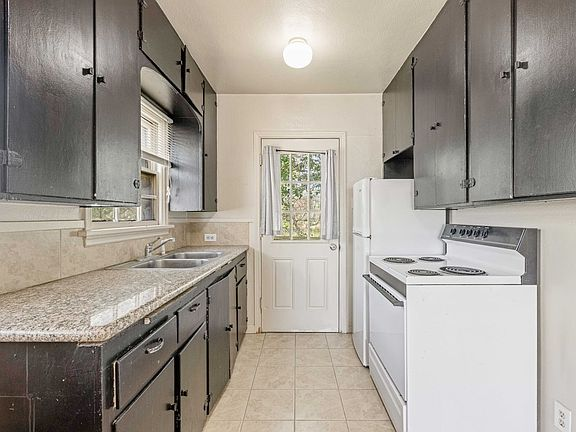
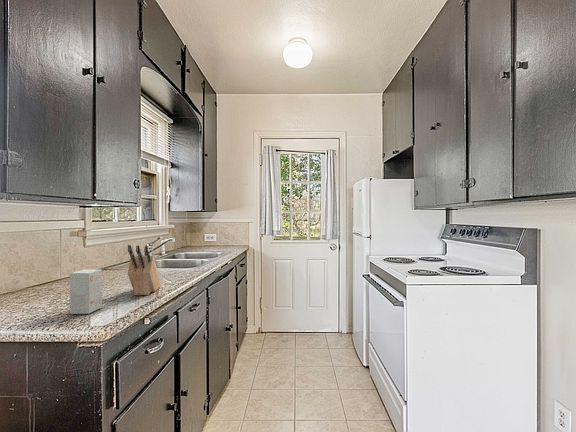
+ knife block [127,244,162,296]
+ small box [69,268,103,315]
